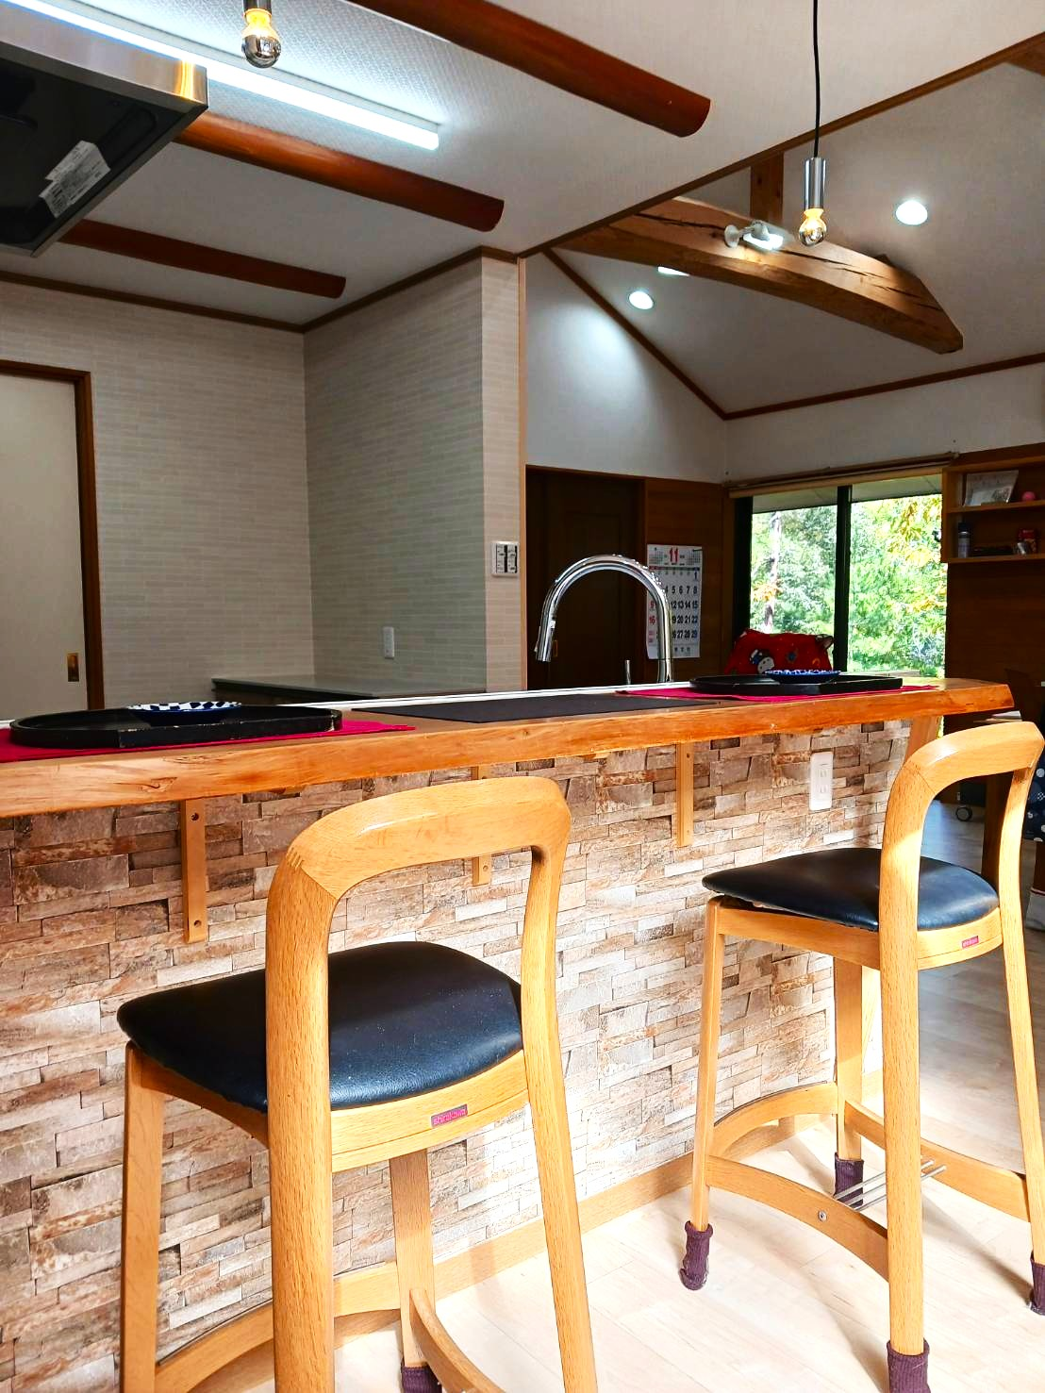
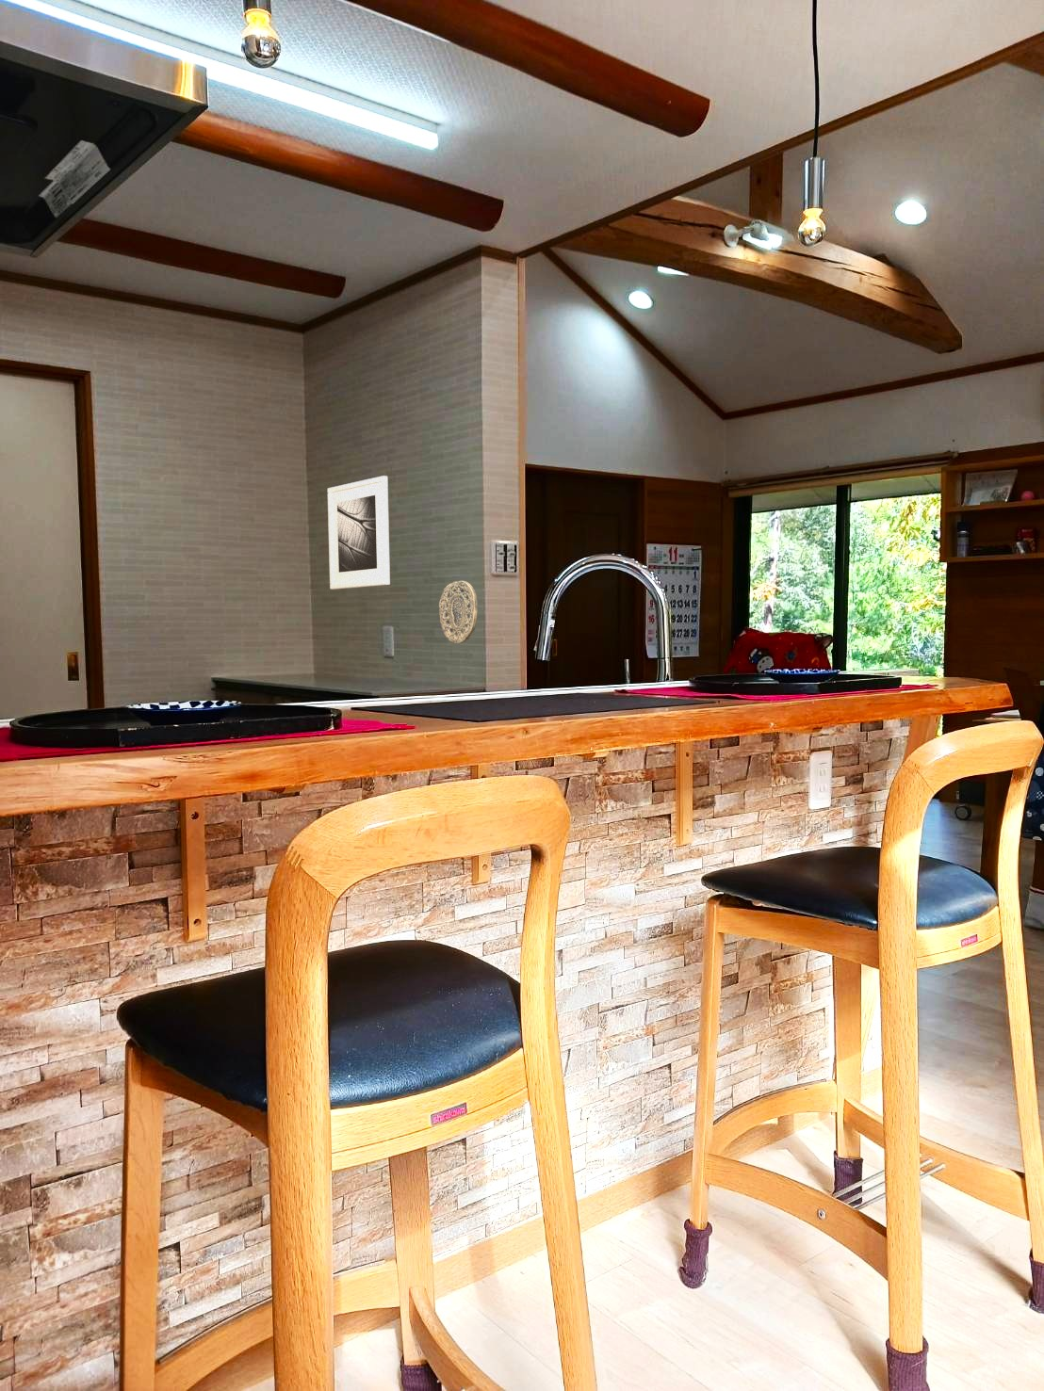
+ decorative plate [439,580,478,645]
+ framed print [327,475,392,591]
